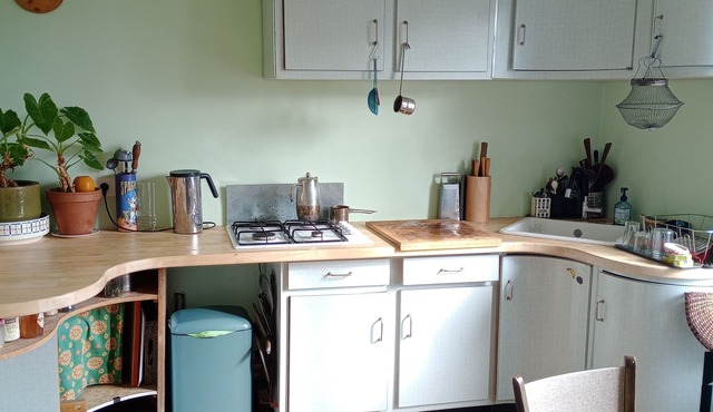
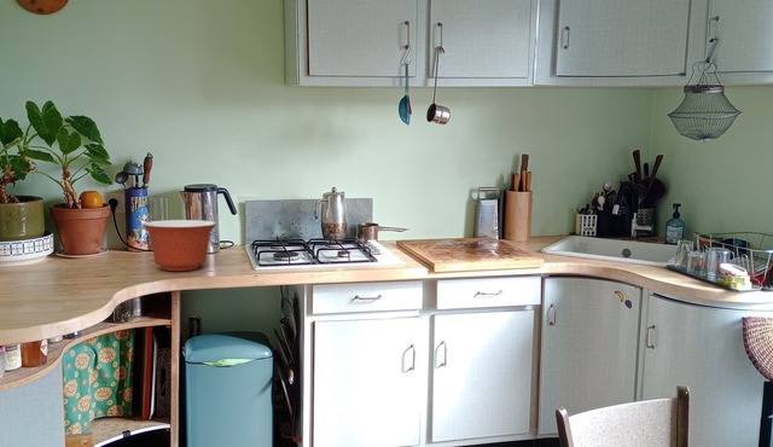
+ mixing bowl [141,219,217,272]
